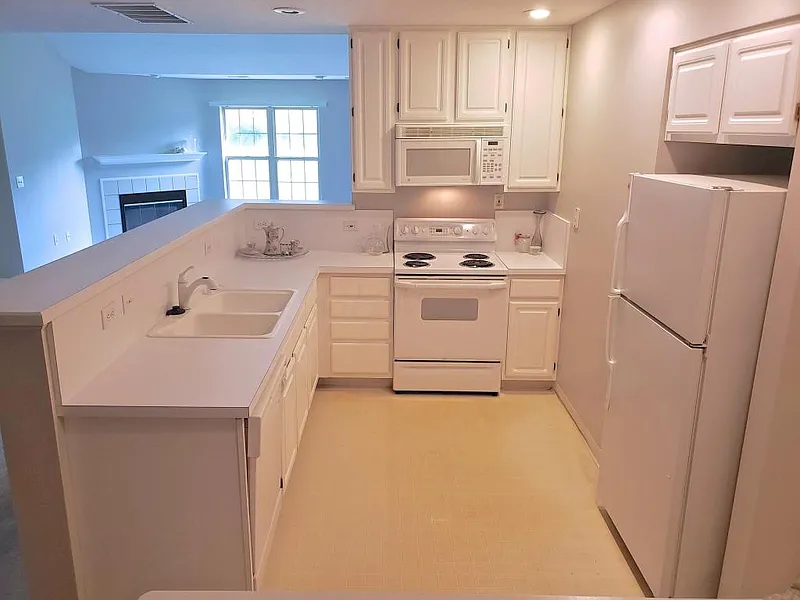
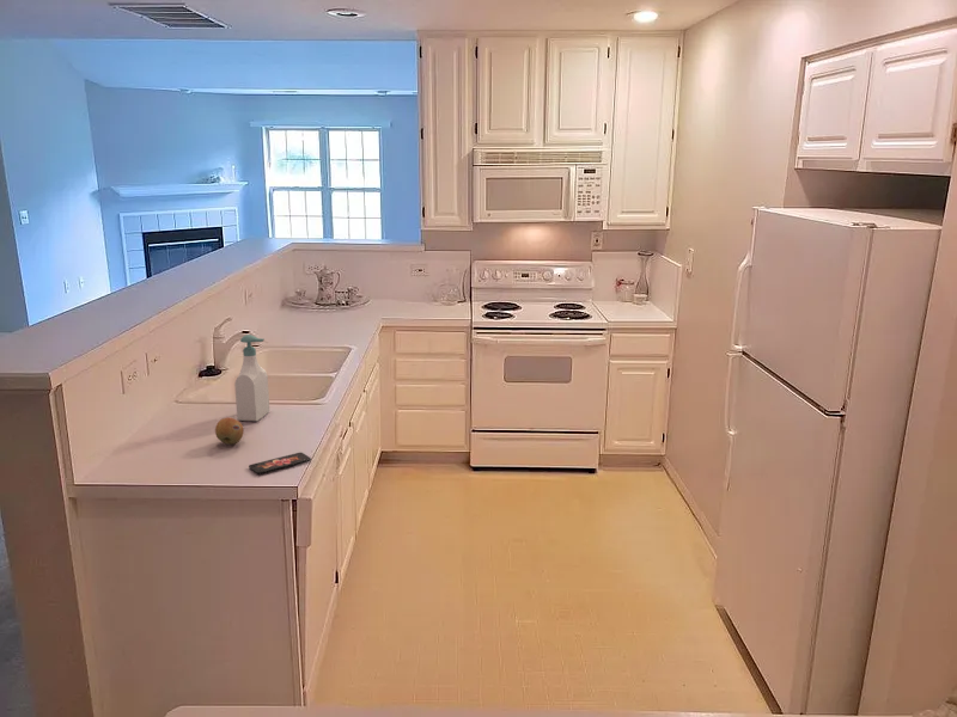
+ fruit [214,417,245,446]
+ soap bottle [233,333,270,422]
+ smartphone [248,452,312,476]
